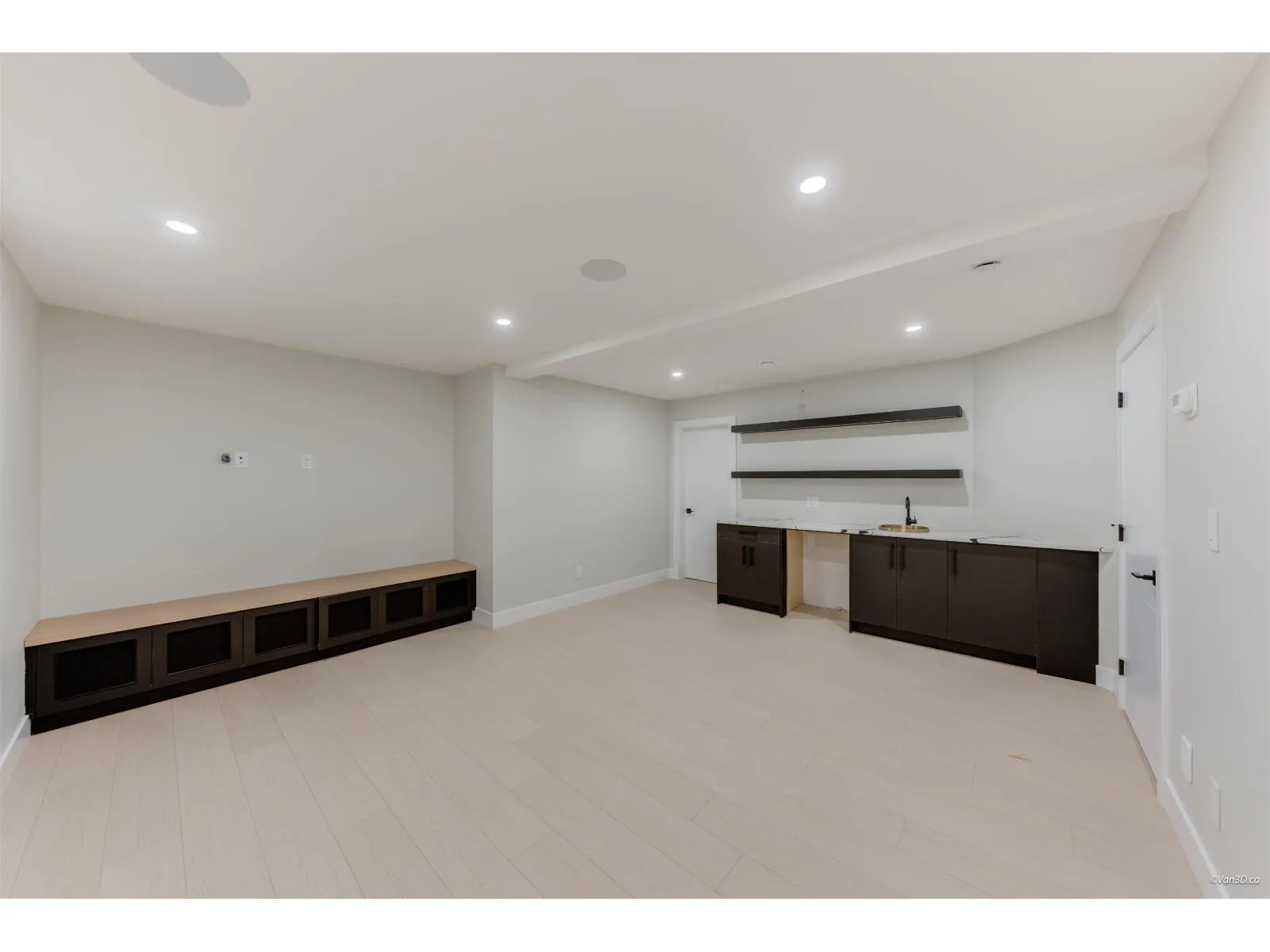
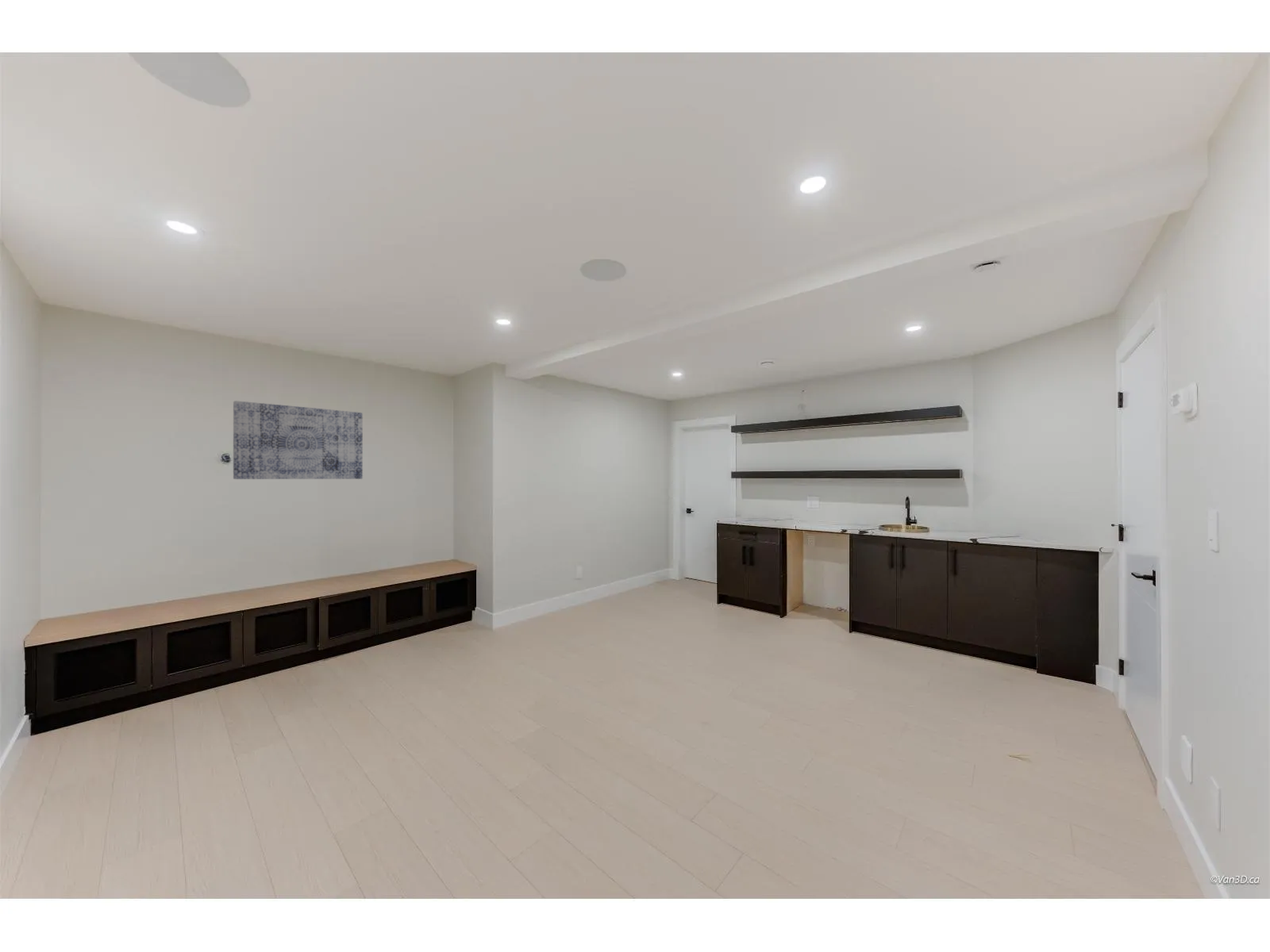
+ wall art [233,400,364,480]
